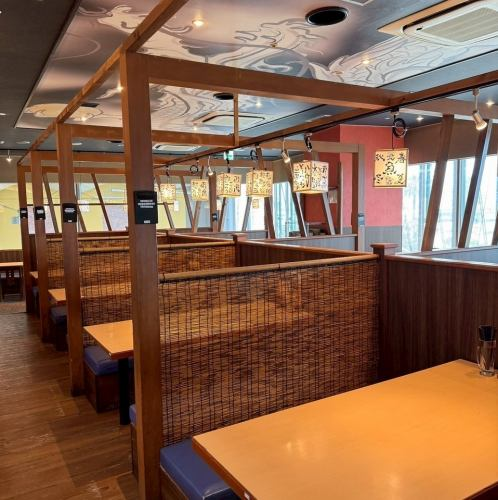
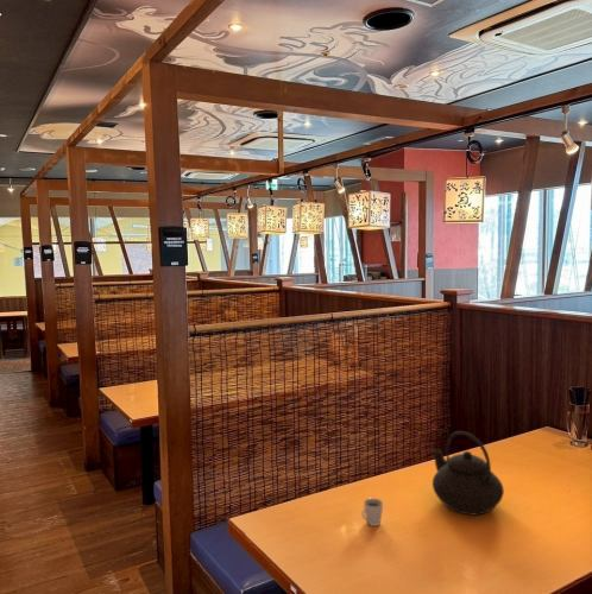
+ cup [360,497,384,527]
+ teapot [432,430,505,516]
